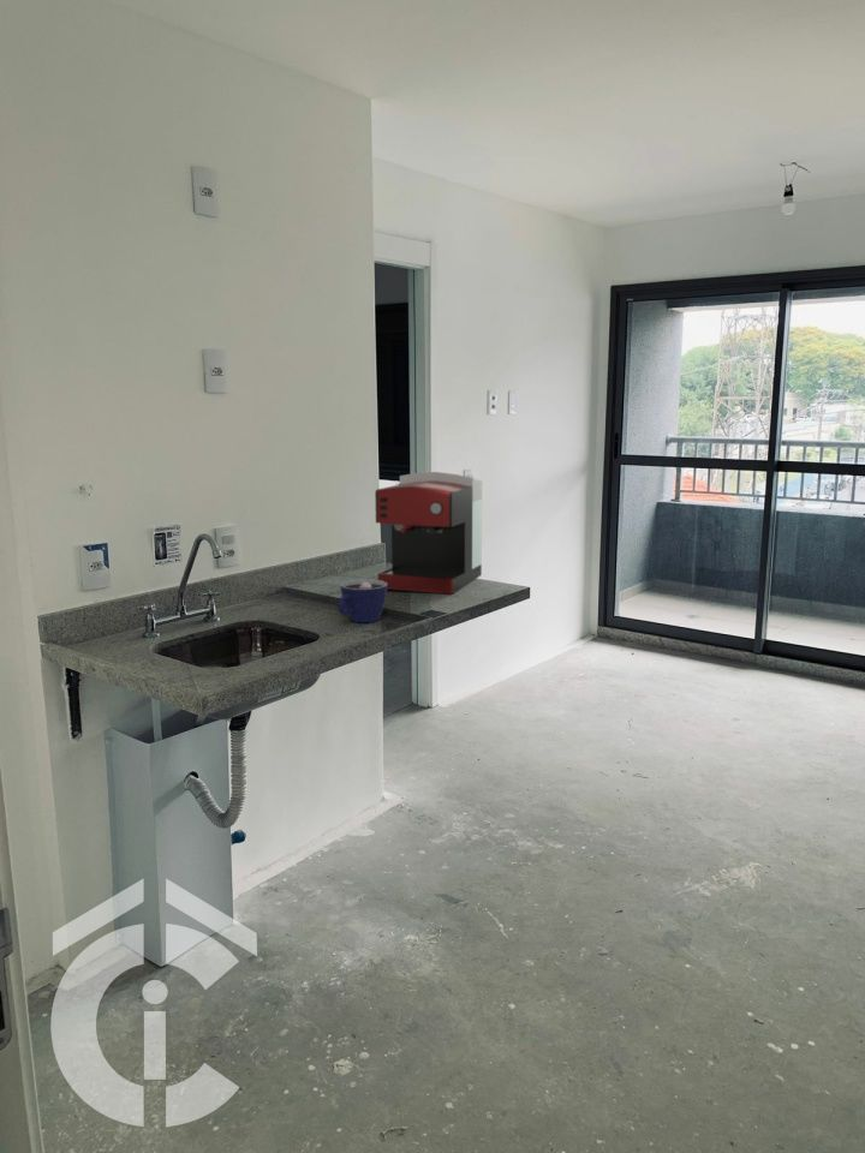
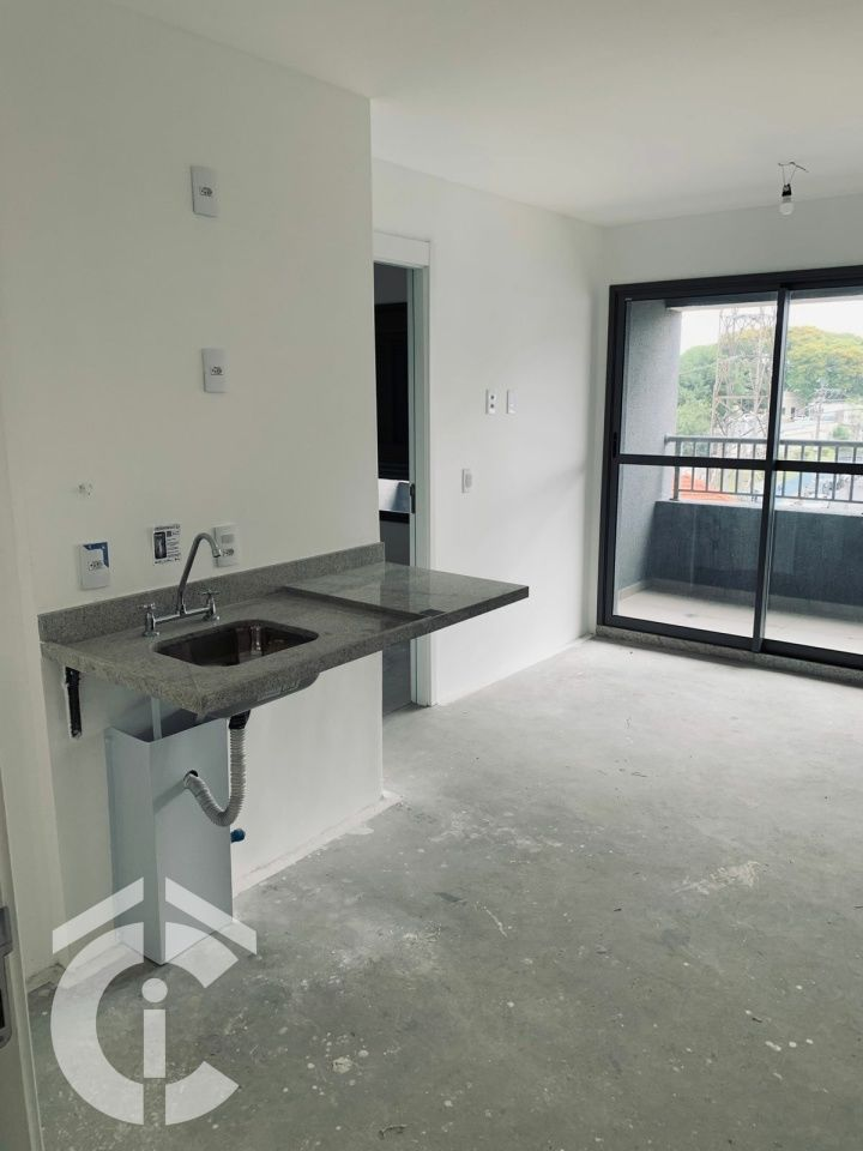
- cup [336,579,388,623]
- coffee maker [374,471,483,596]
